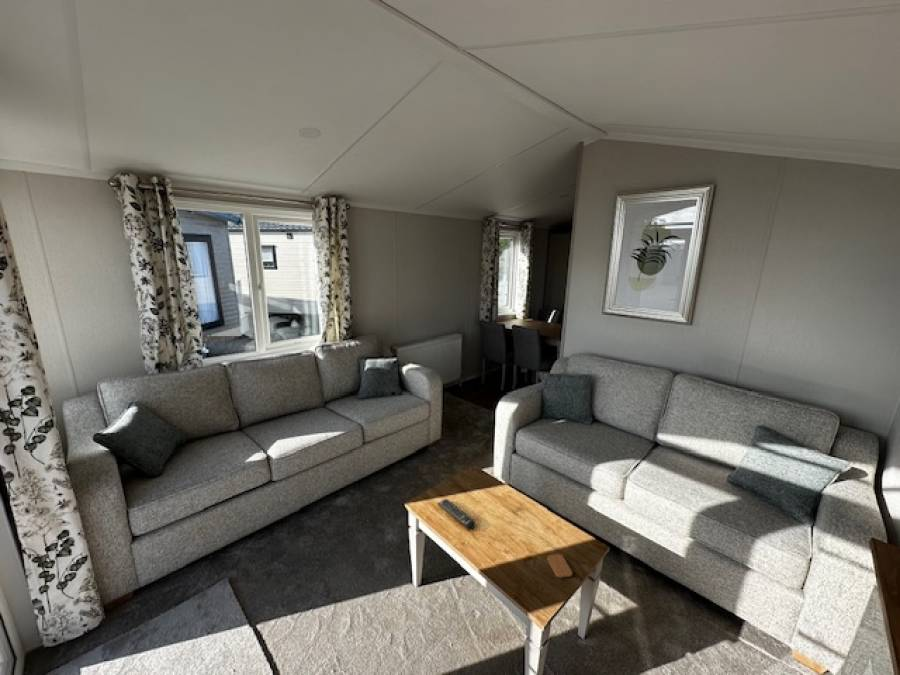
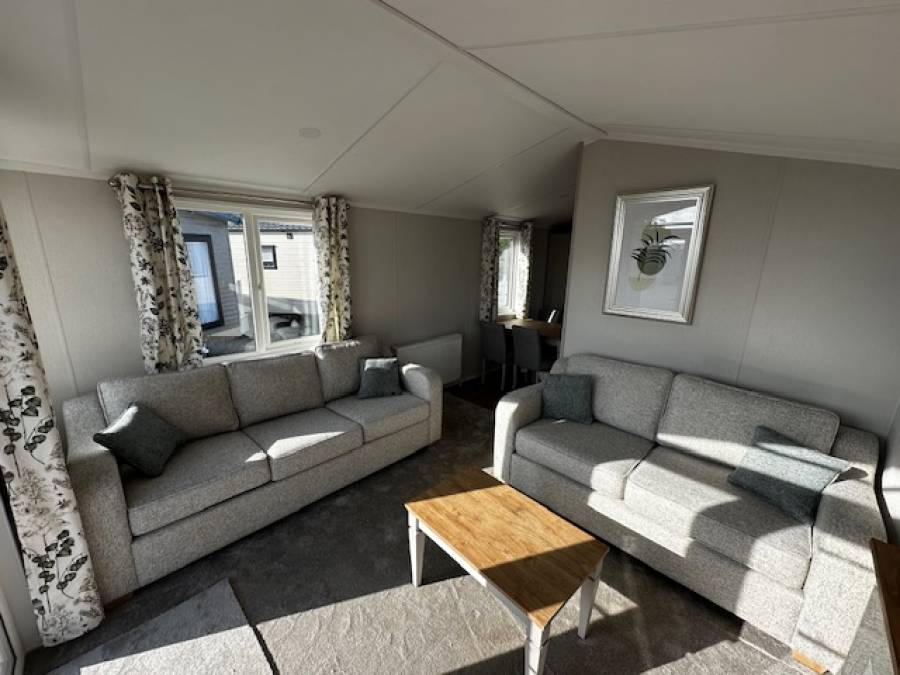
- coaster [546,553,573,579]
- remote control [436,498,477,531]
